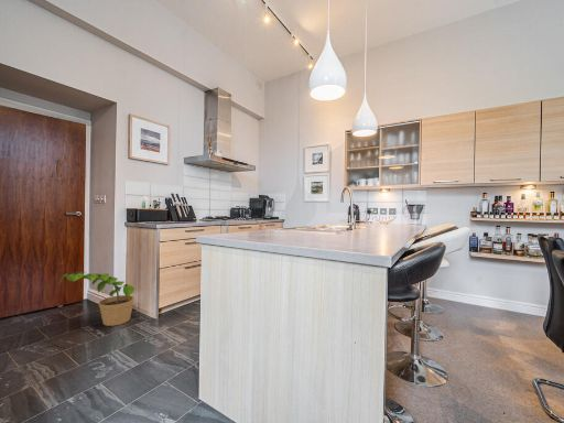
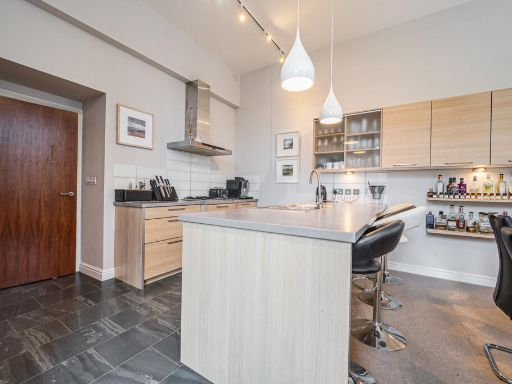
- potted plant [57,271,135,327]
